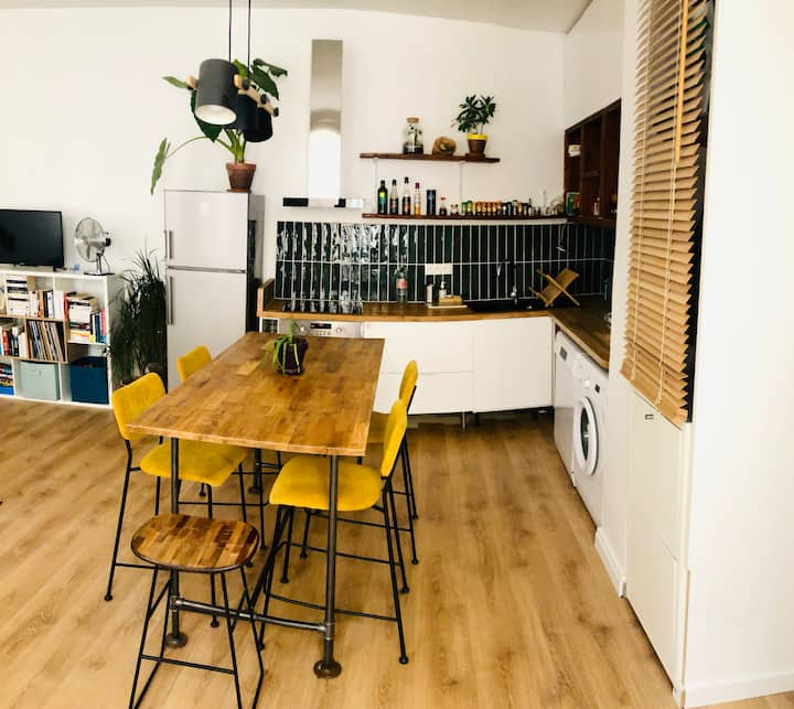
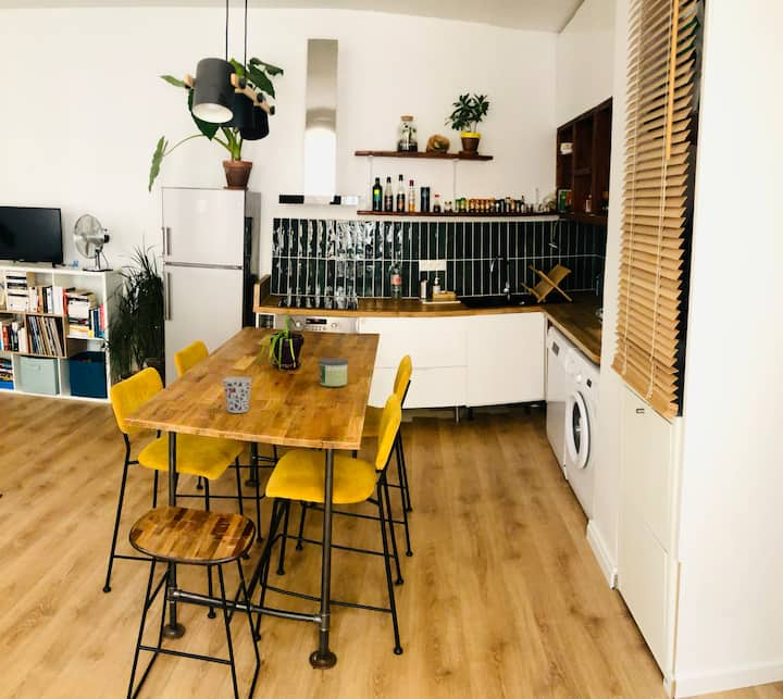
+ cup [222,376,253,414]
+ candle [318,358,350,388]
